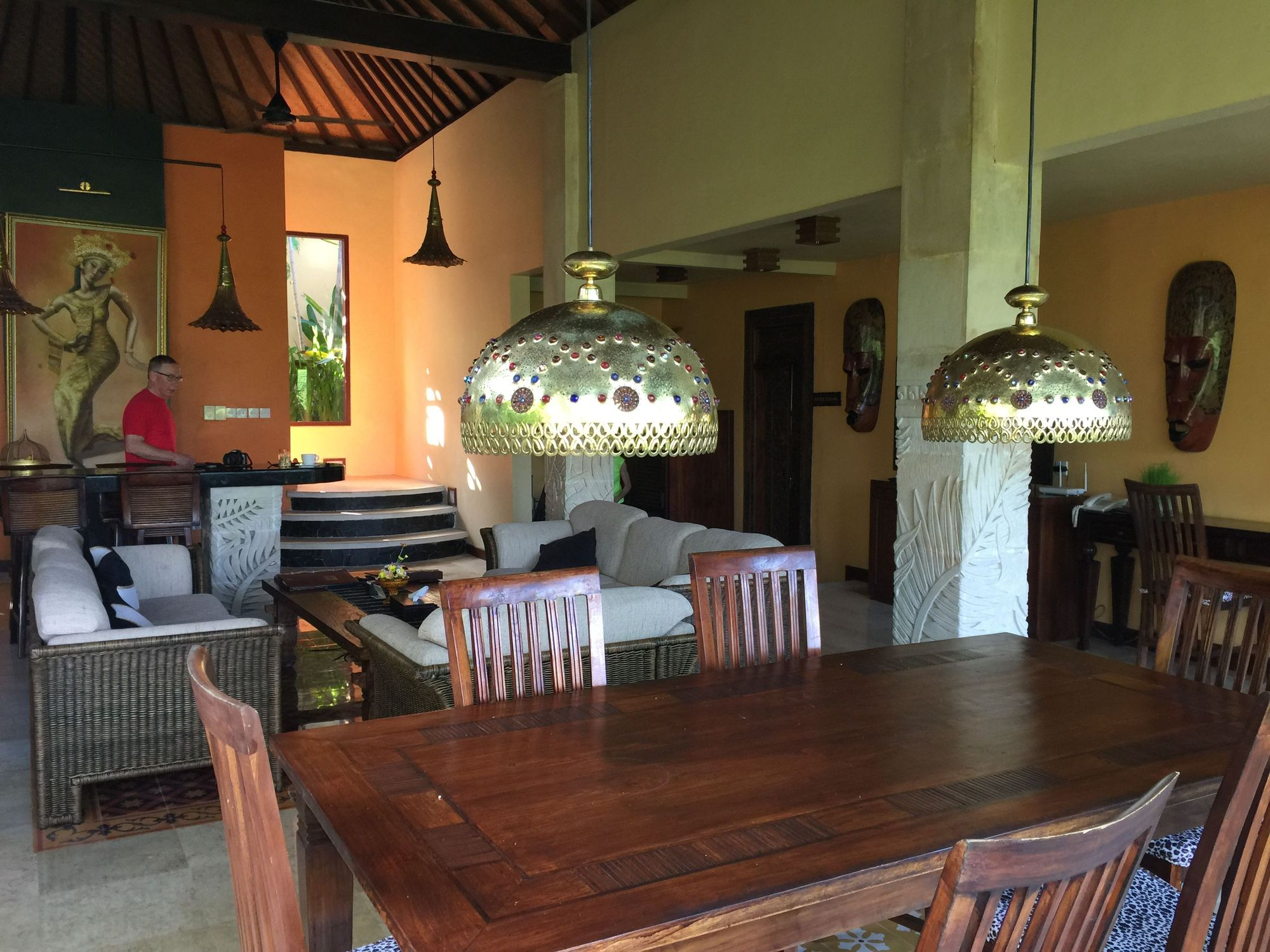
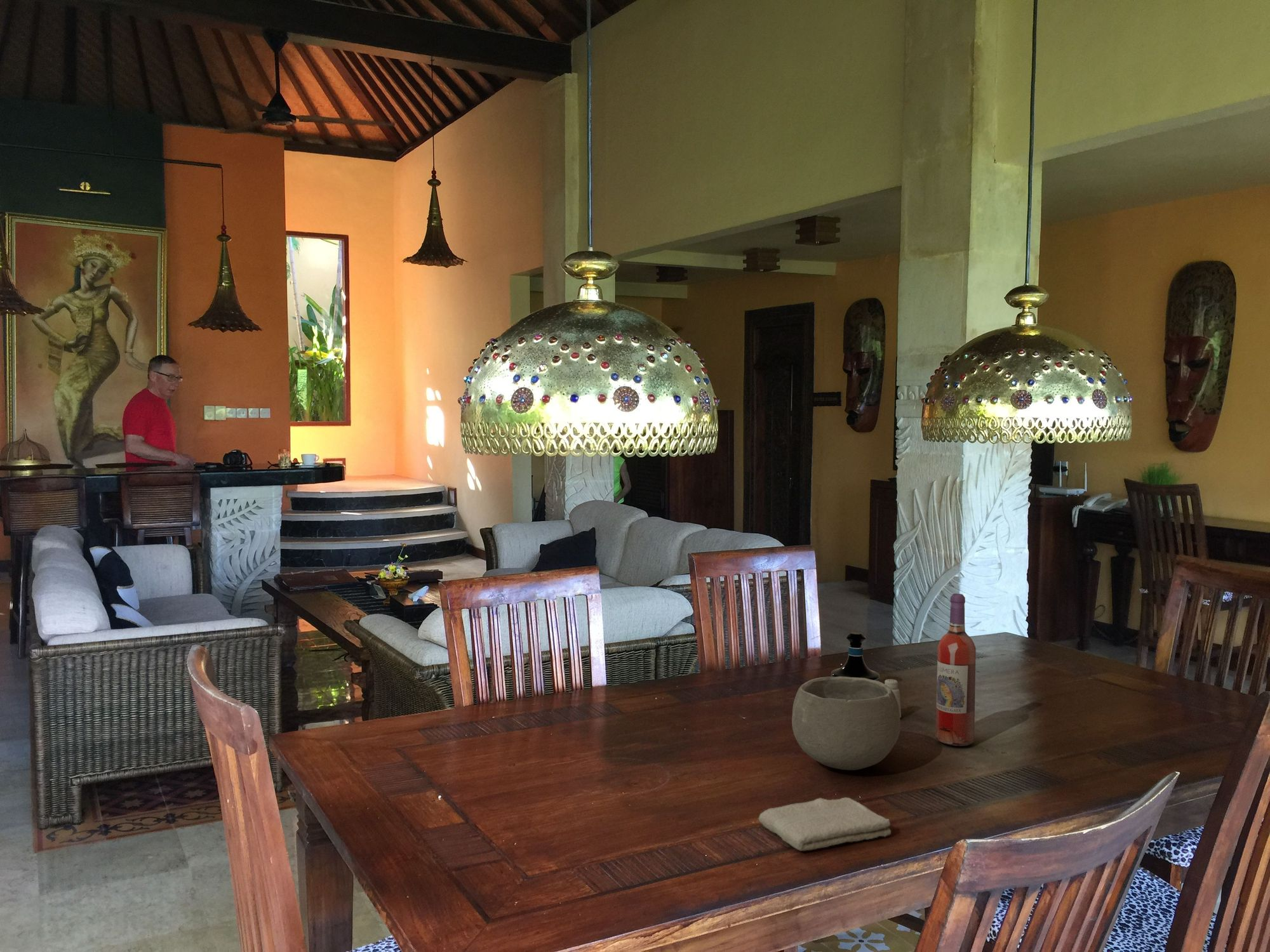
+ wine bottle [935,593,977,746]
+ bowl [791,676,901,770]
+ tequila bottle [831,631,880,682]
+ washcloth [758,797,892,852]
+ saltshaker [884,678,902,718]
